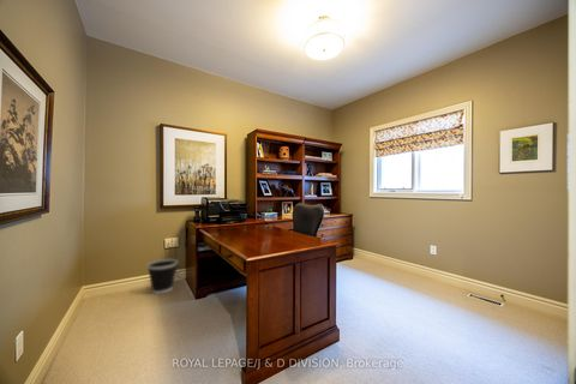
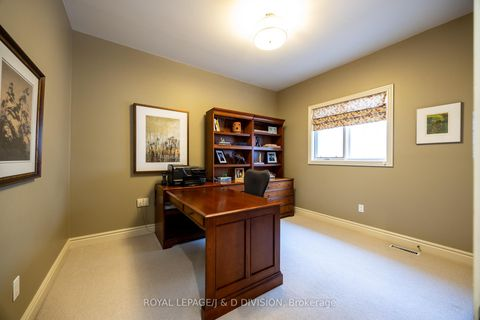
- wastebasket [145,258,179,295]
